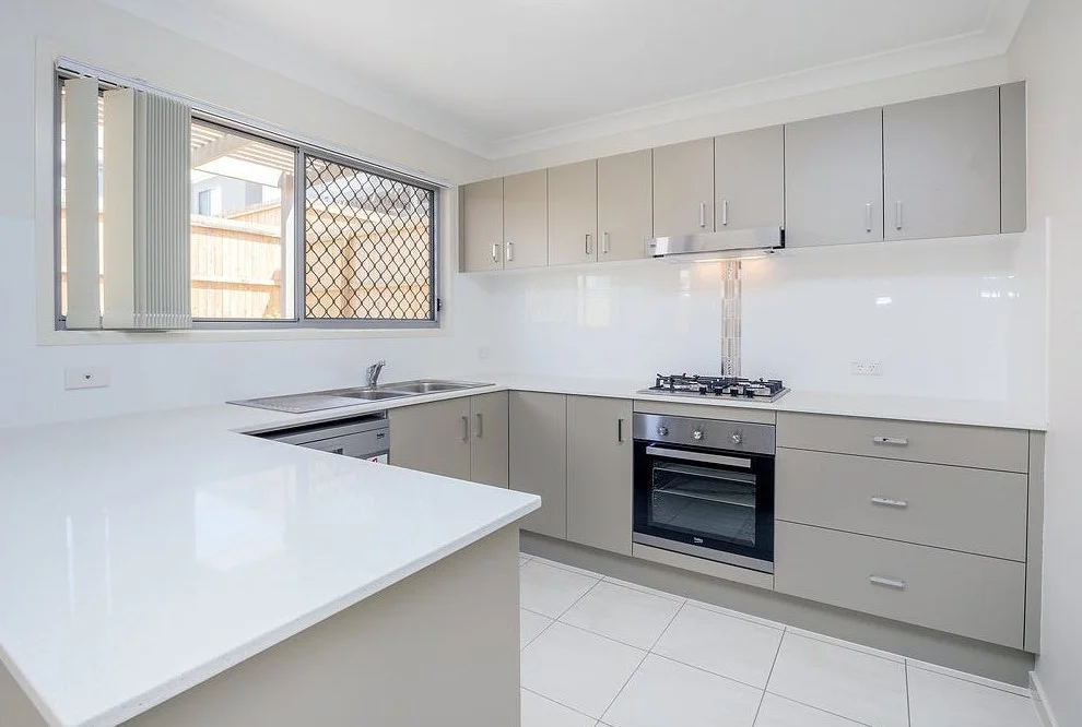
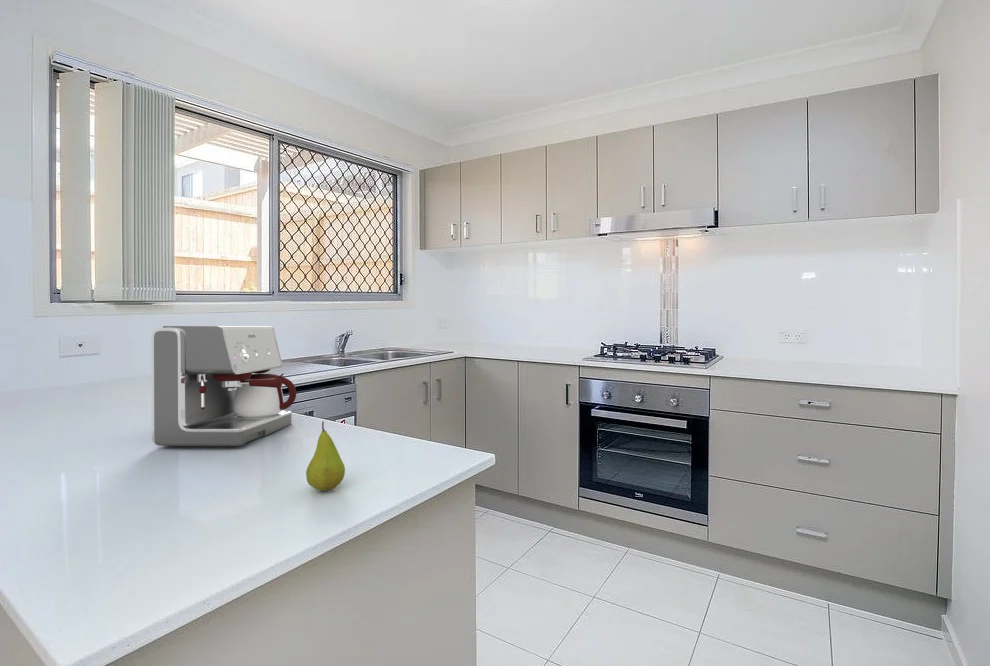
+ fruit [305,420,346,492]
+ coffee maker [150,325,297,447]
